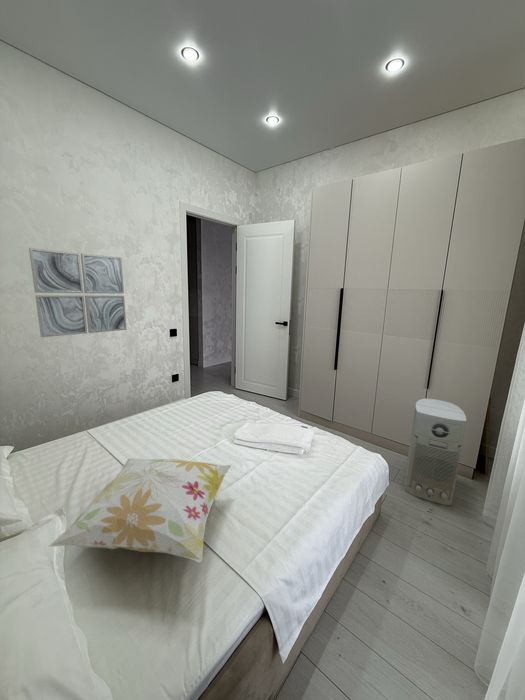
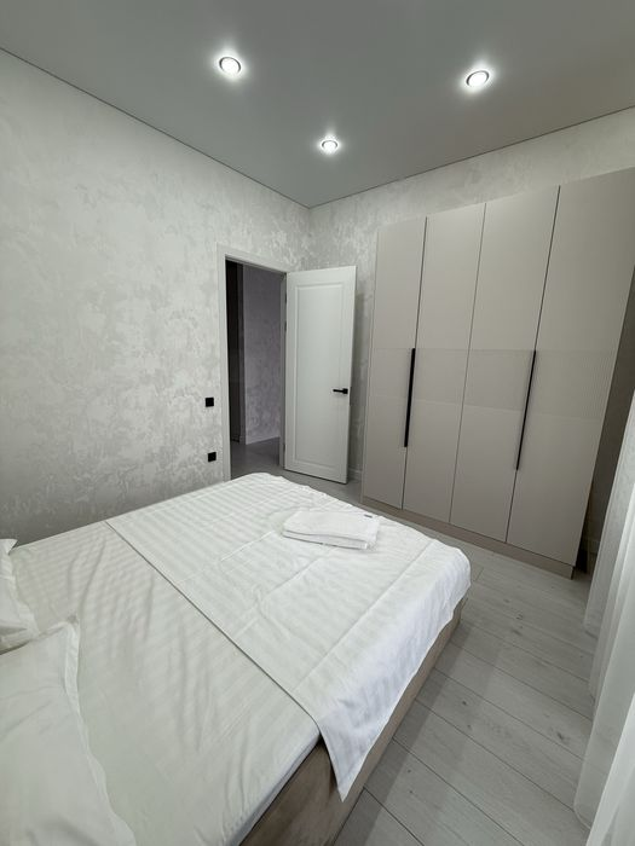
- wall art [28,247,128,338]
- decorative pillow [47,457,232,564]
- air purifier [403,398,467,506]
